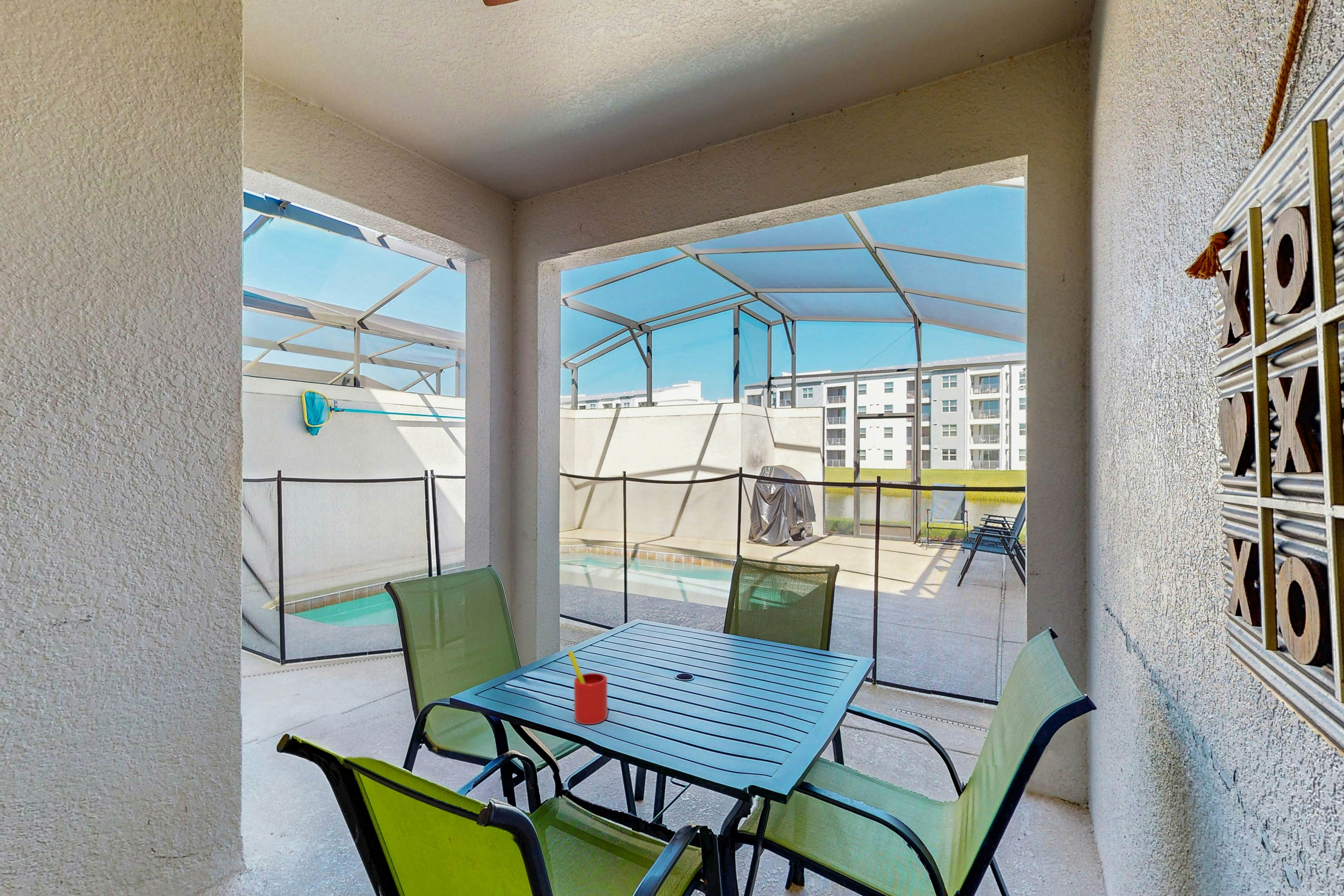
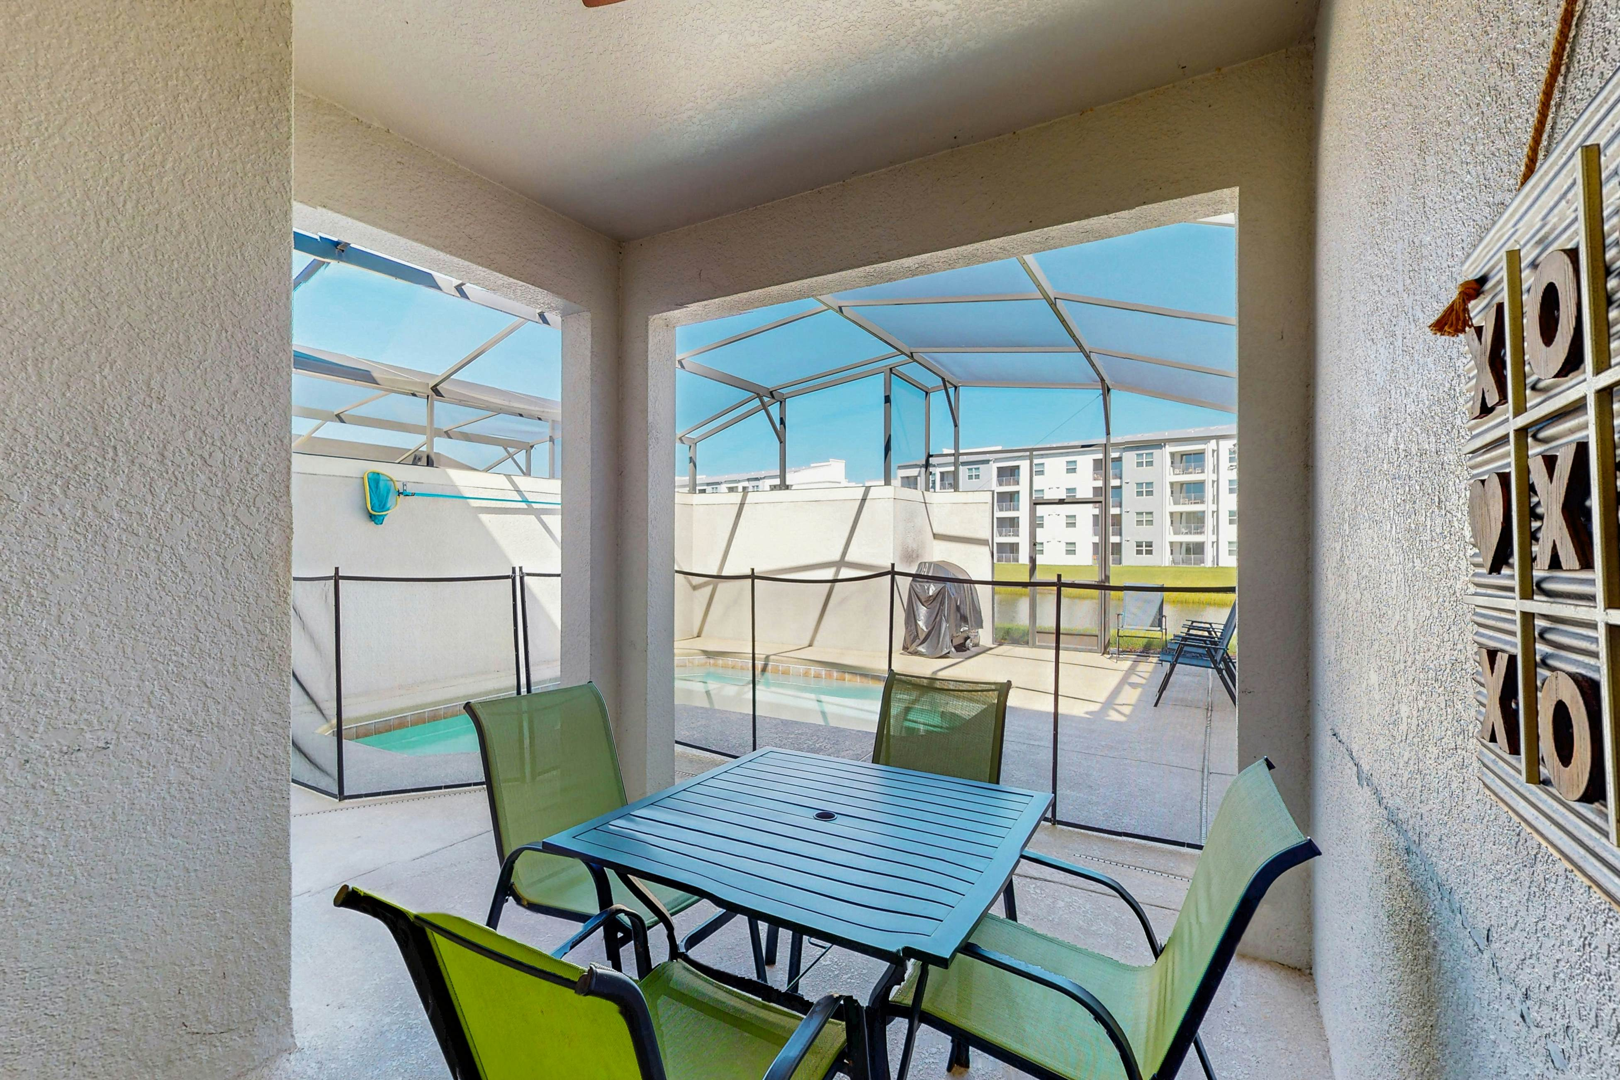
- straw [567,650,608,725]
